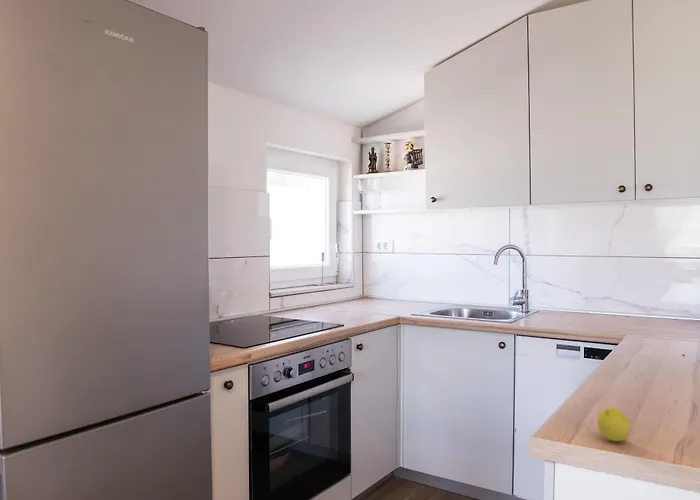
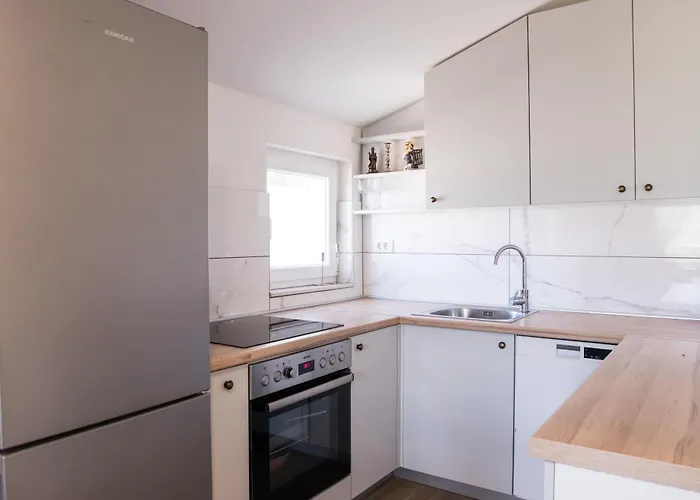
- fruit [596,407,632,442]
